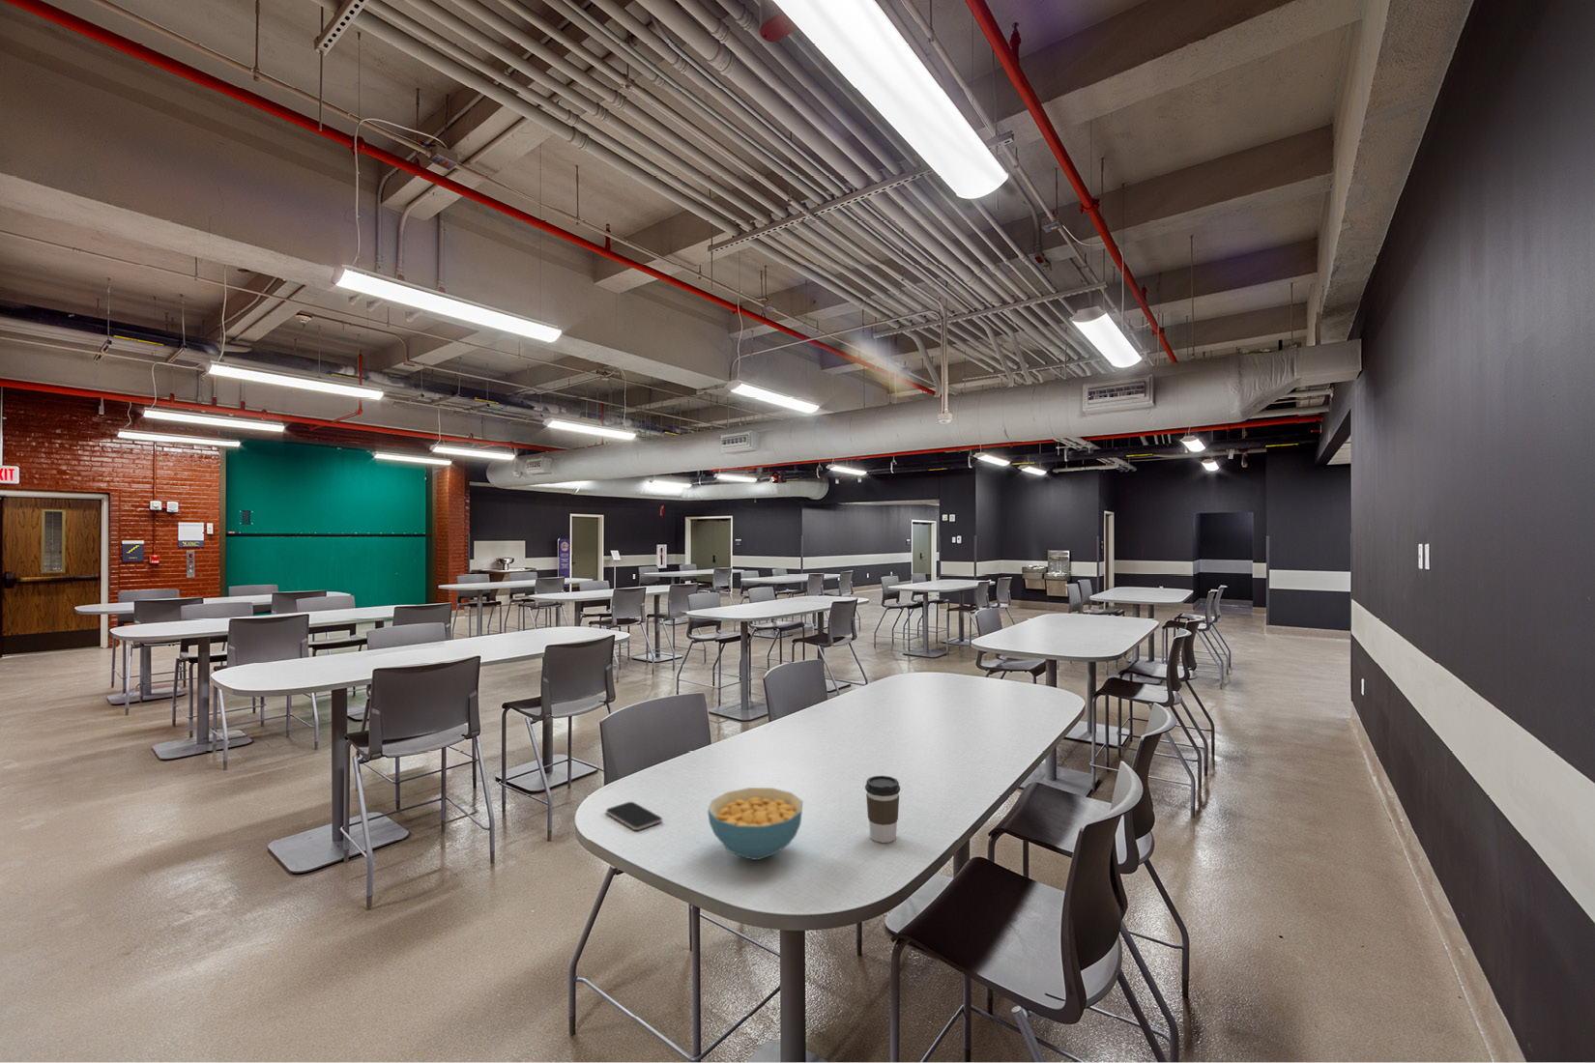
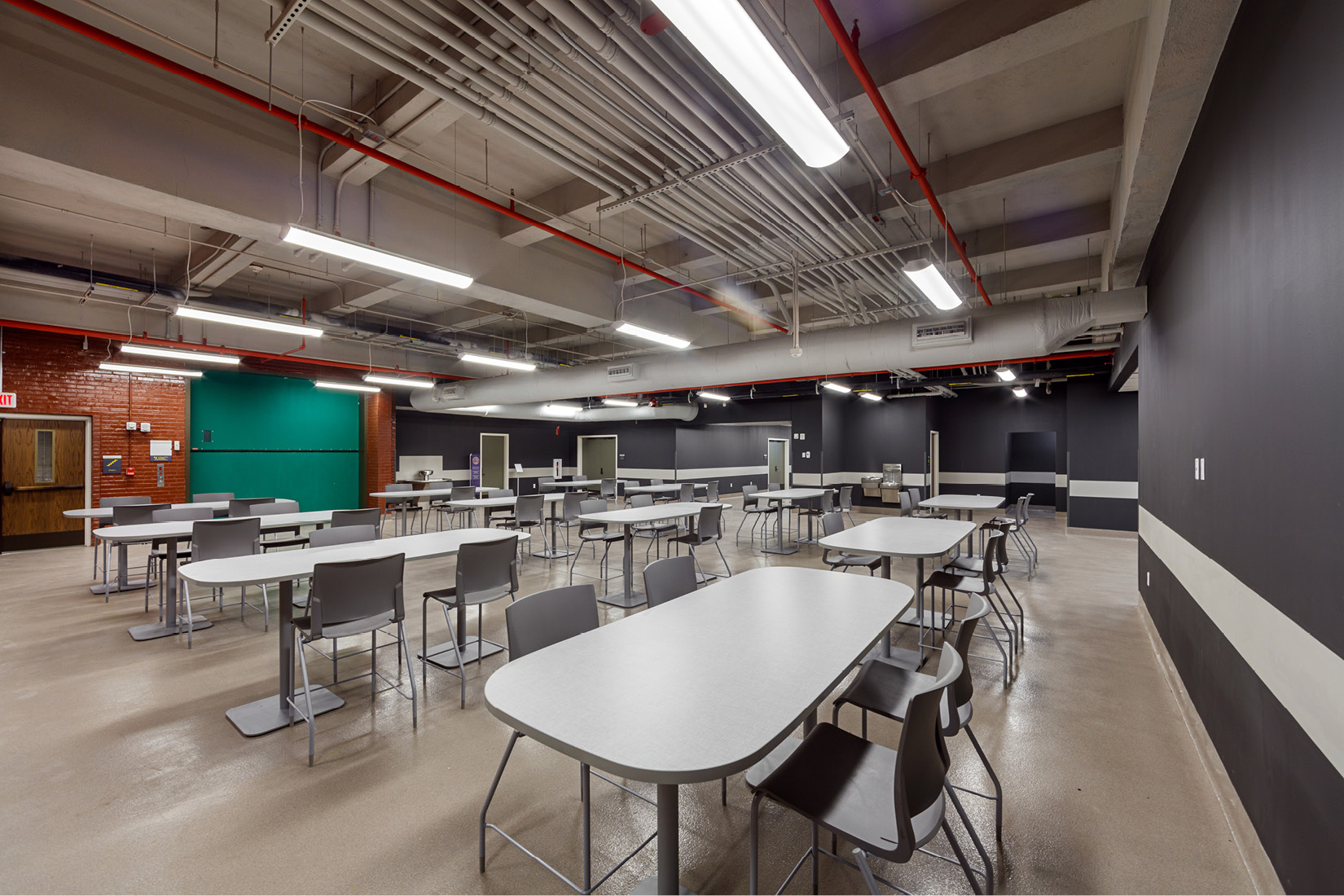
- smartphone [605,801,663,832]
- cereal bowl [706,787,805,861]
- coffee cup [864,775,901,844]
